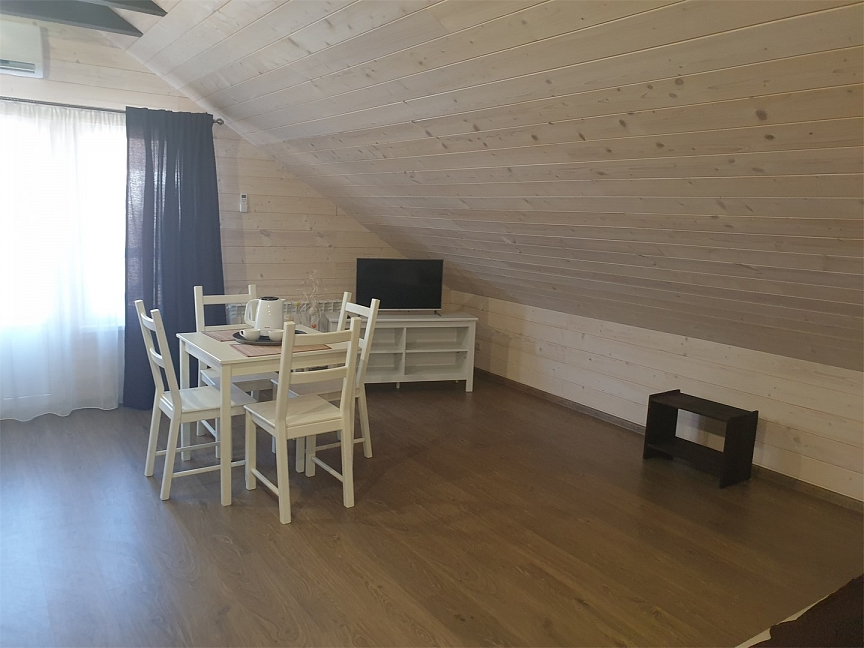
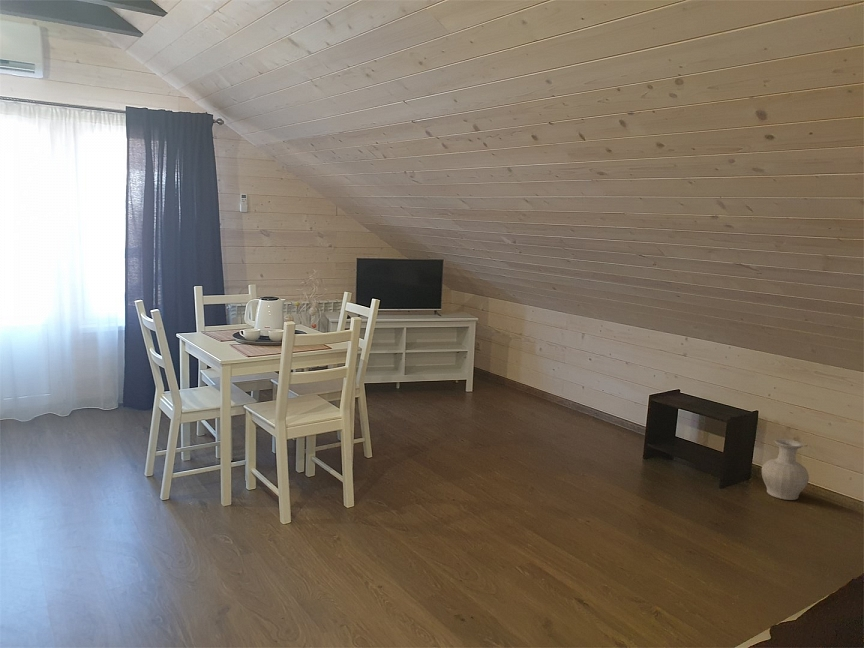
+ vase [761,438,810,501]
